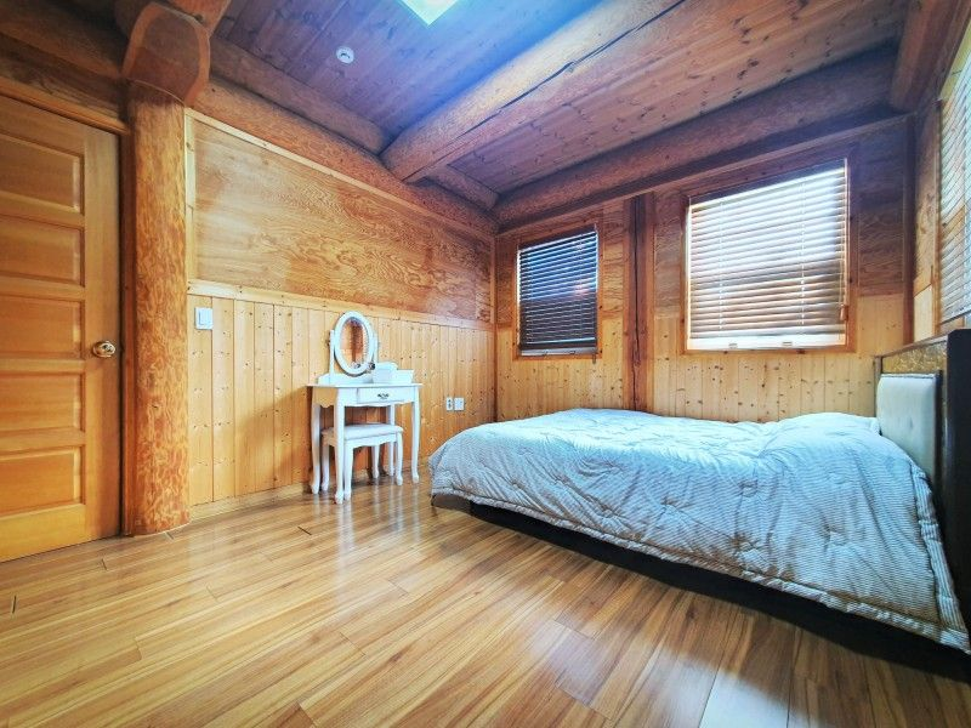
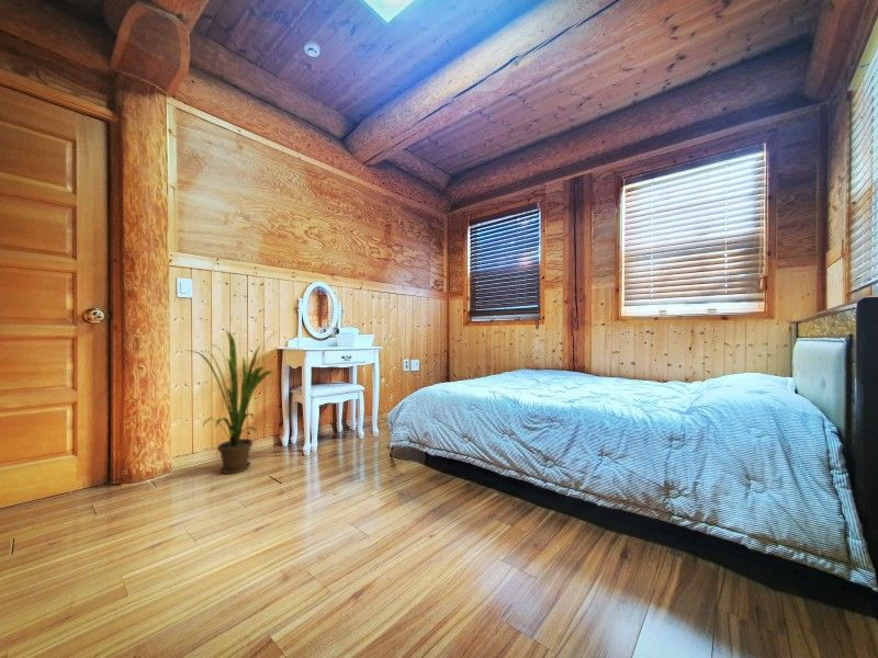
+ house plant [183,329,277,475]
